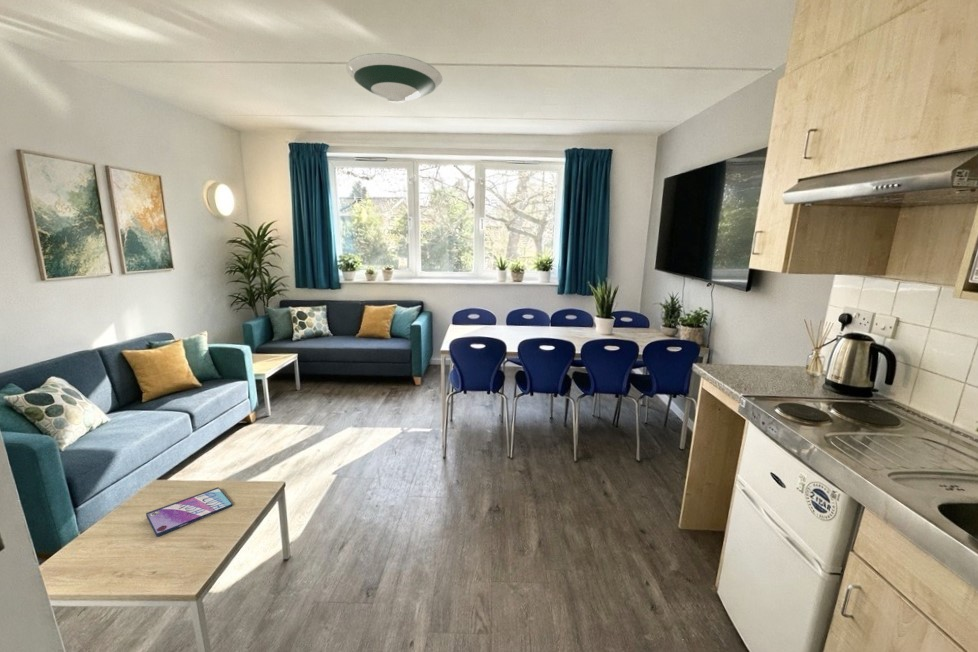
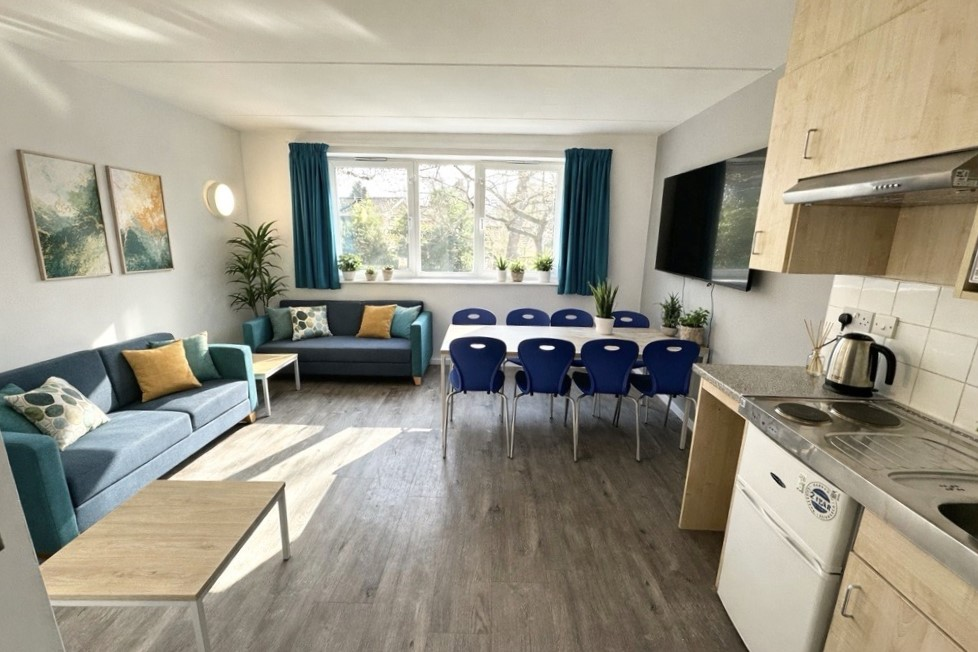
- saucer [345,52,443,104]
- video game case [145,486,233,538]
